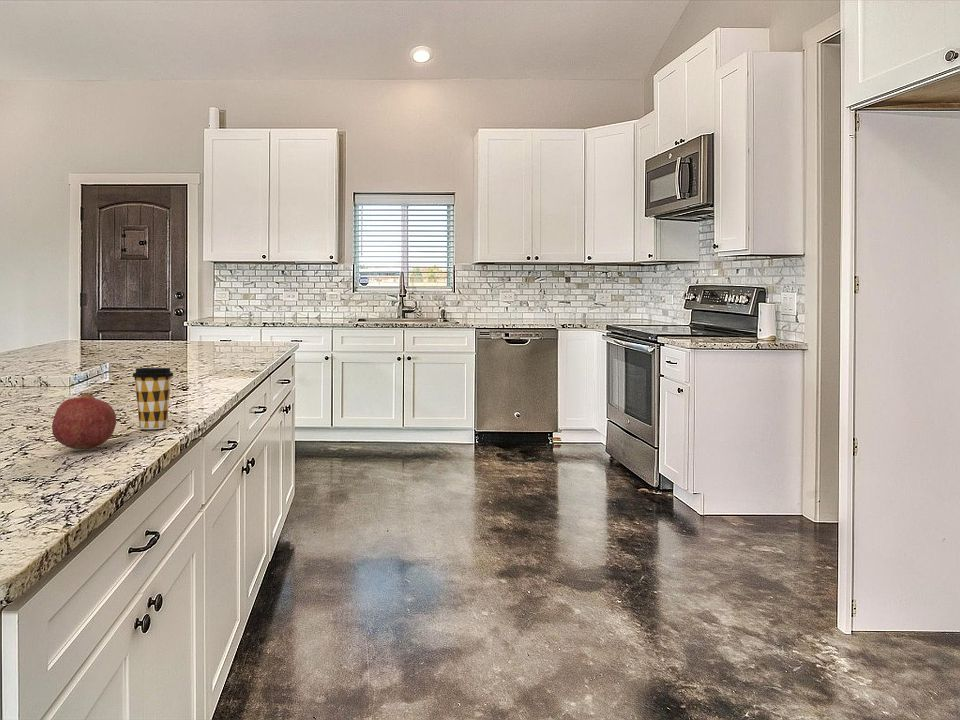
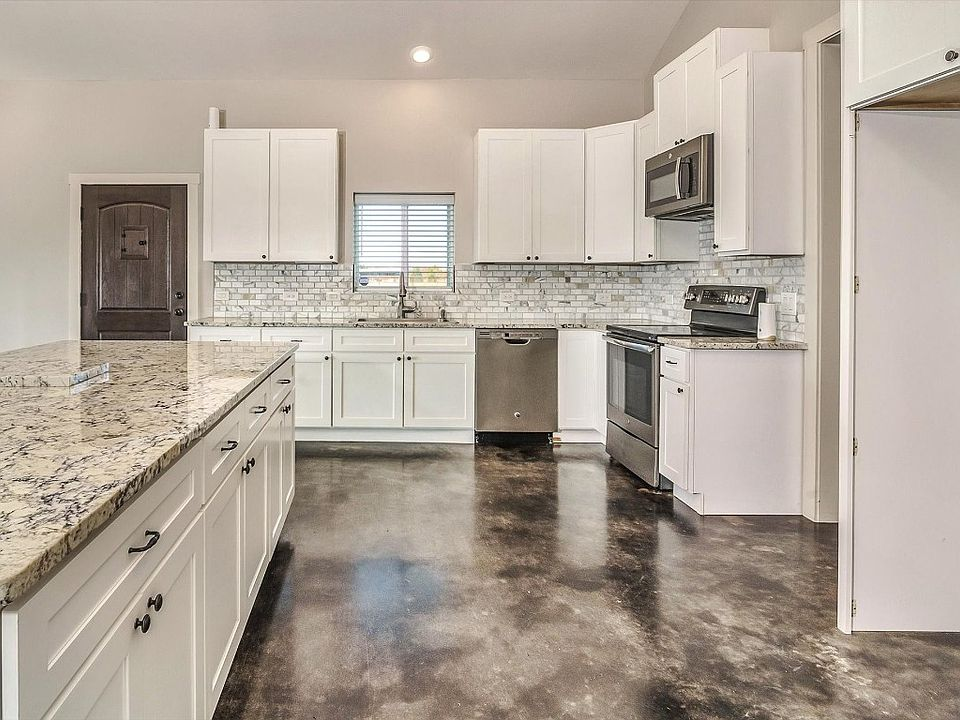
- fruit [51,392,117,450]
- coffee cup [131,367,174,430]
